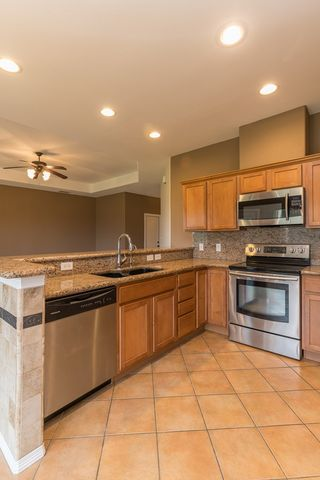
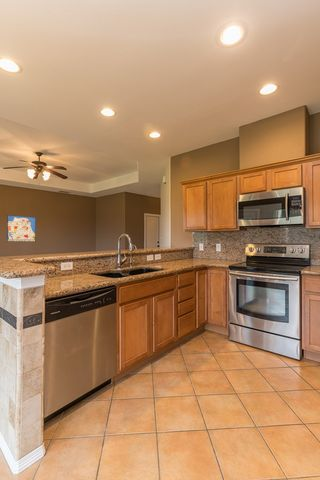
+ wall art [6,214,37,243]
